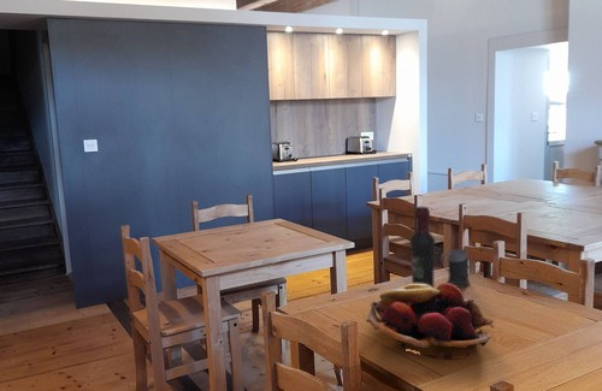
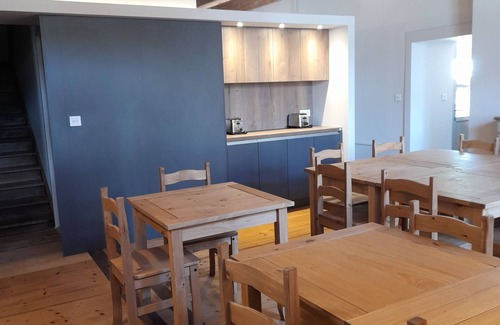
- mug [439,248,471,289]
- wine bottle [409,205,436,289]
- fruit basket [365,282,495,361]
